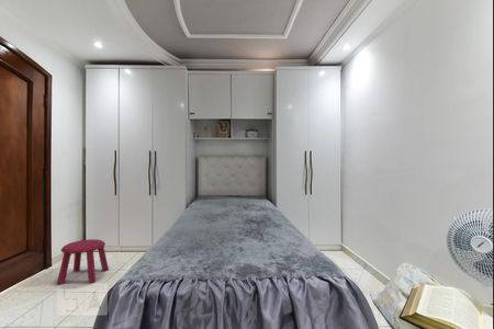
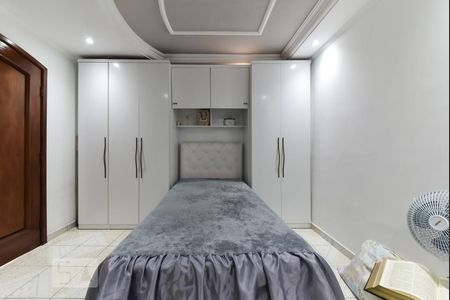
- stool [56,238,110,286]
